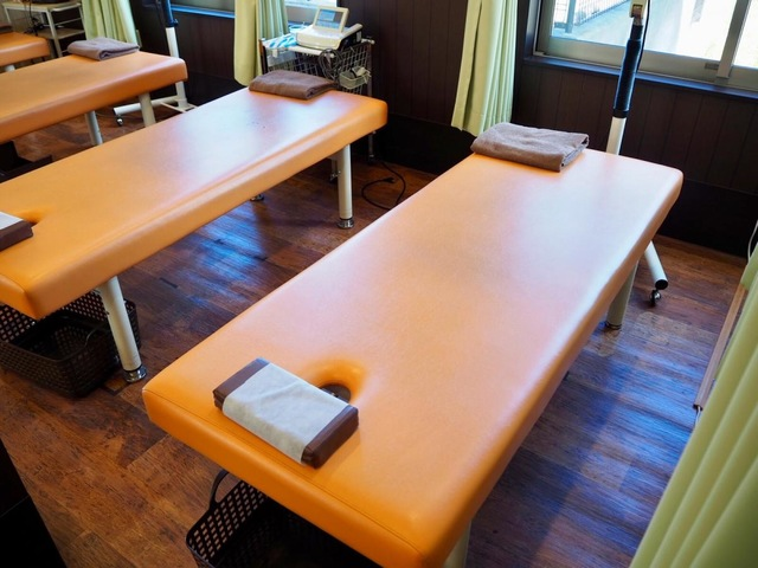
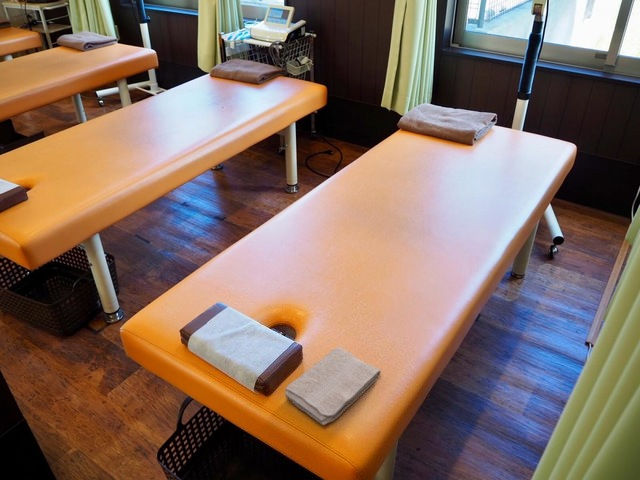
+ washcloth [284,346,382,426]
